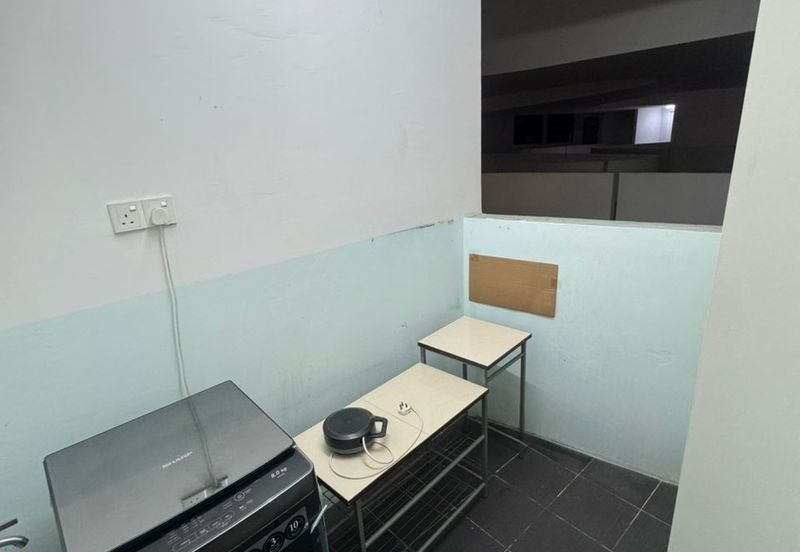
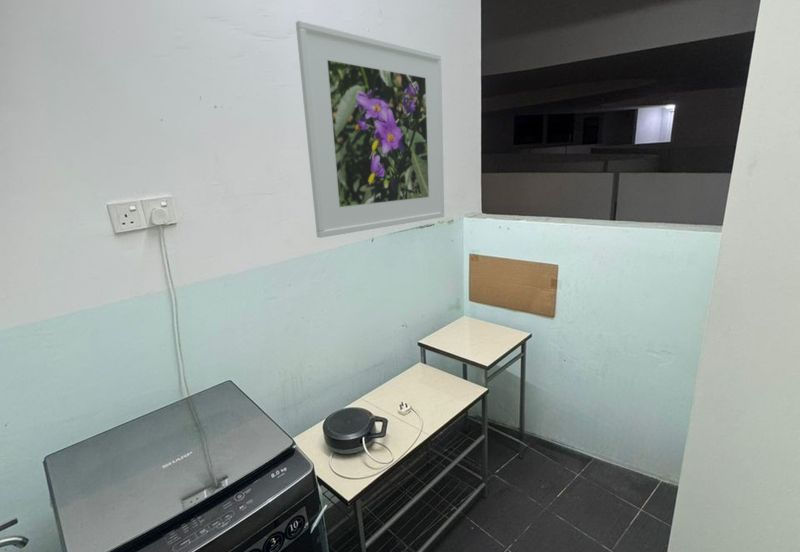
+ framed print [295,19,445,239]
